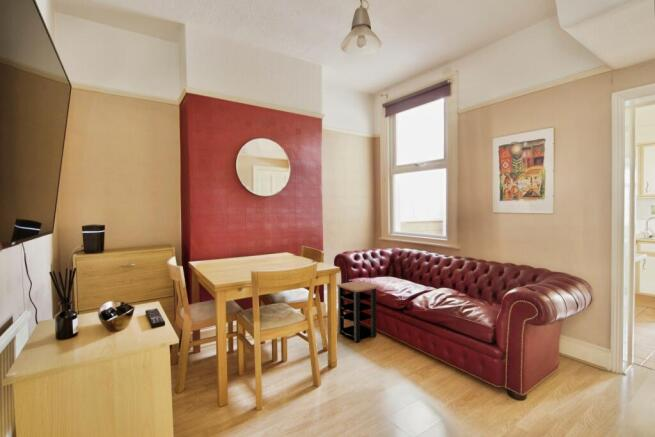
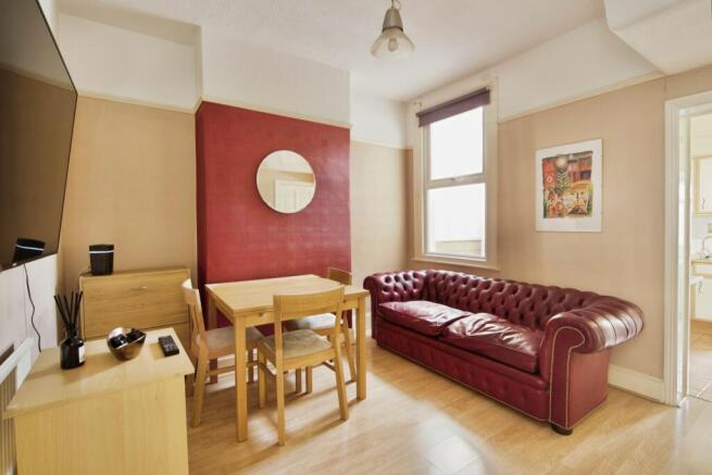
- side table [336,280,381,343]
